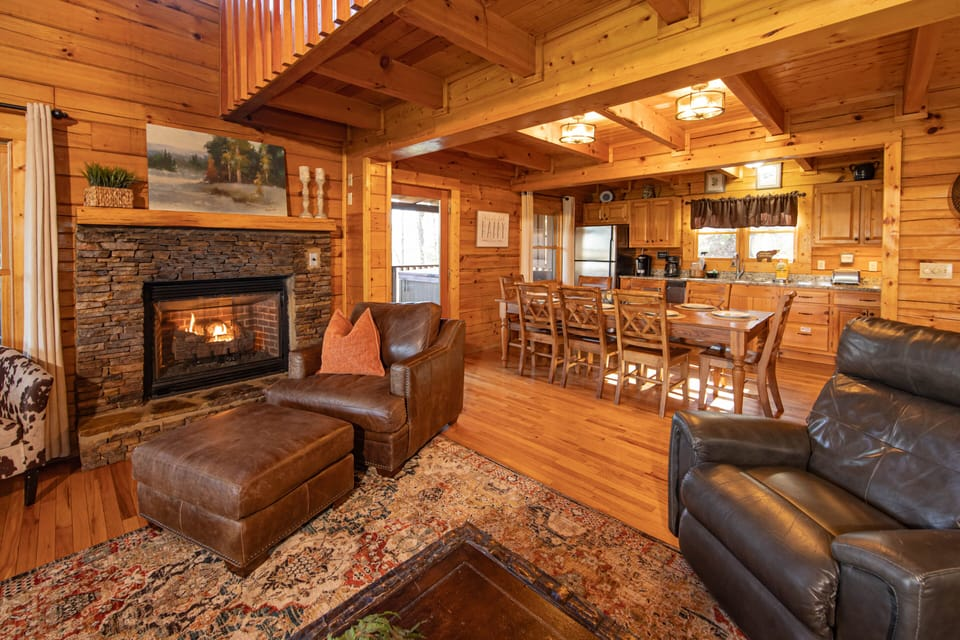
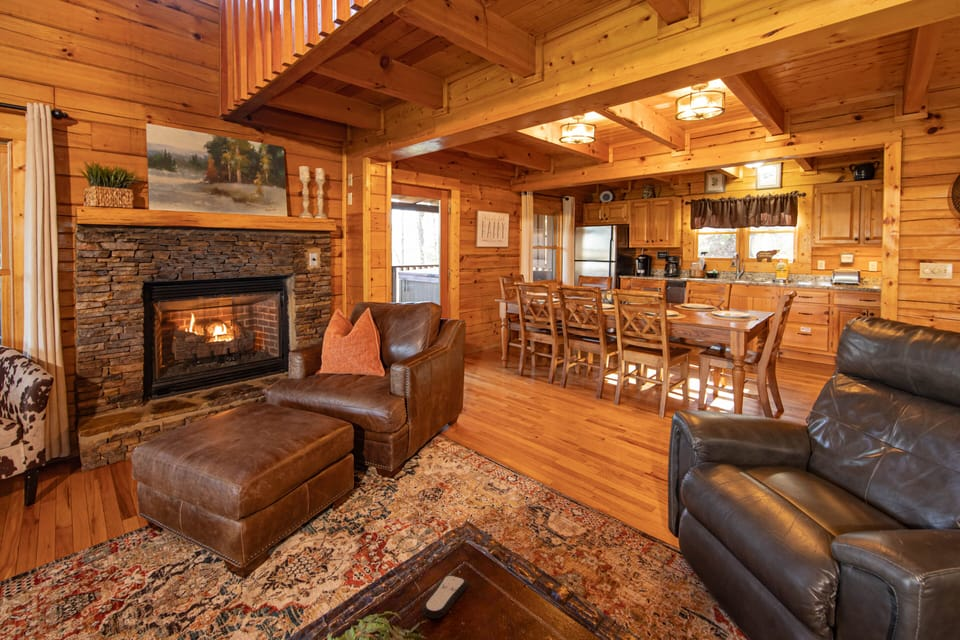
+ remote control [421,574,468,619]
